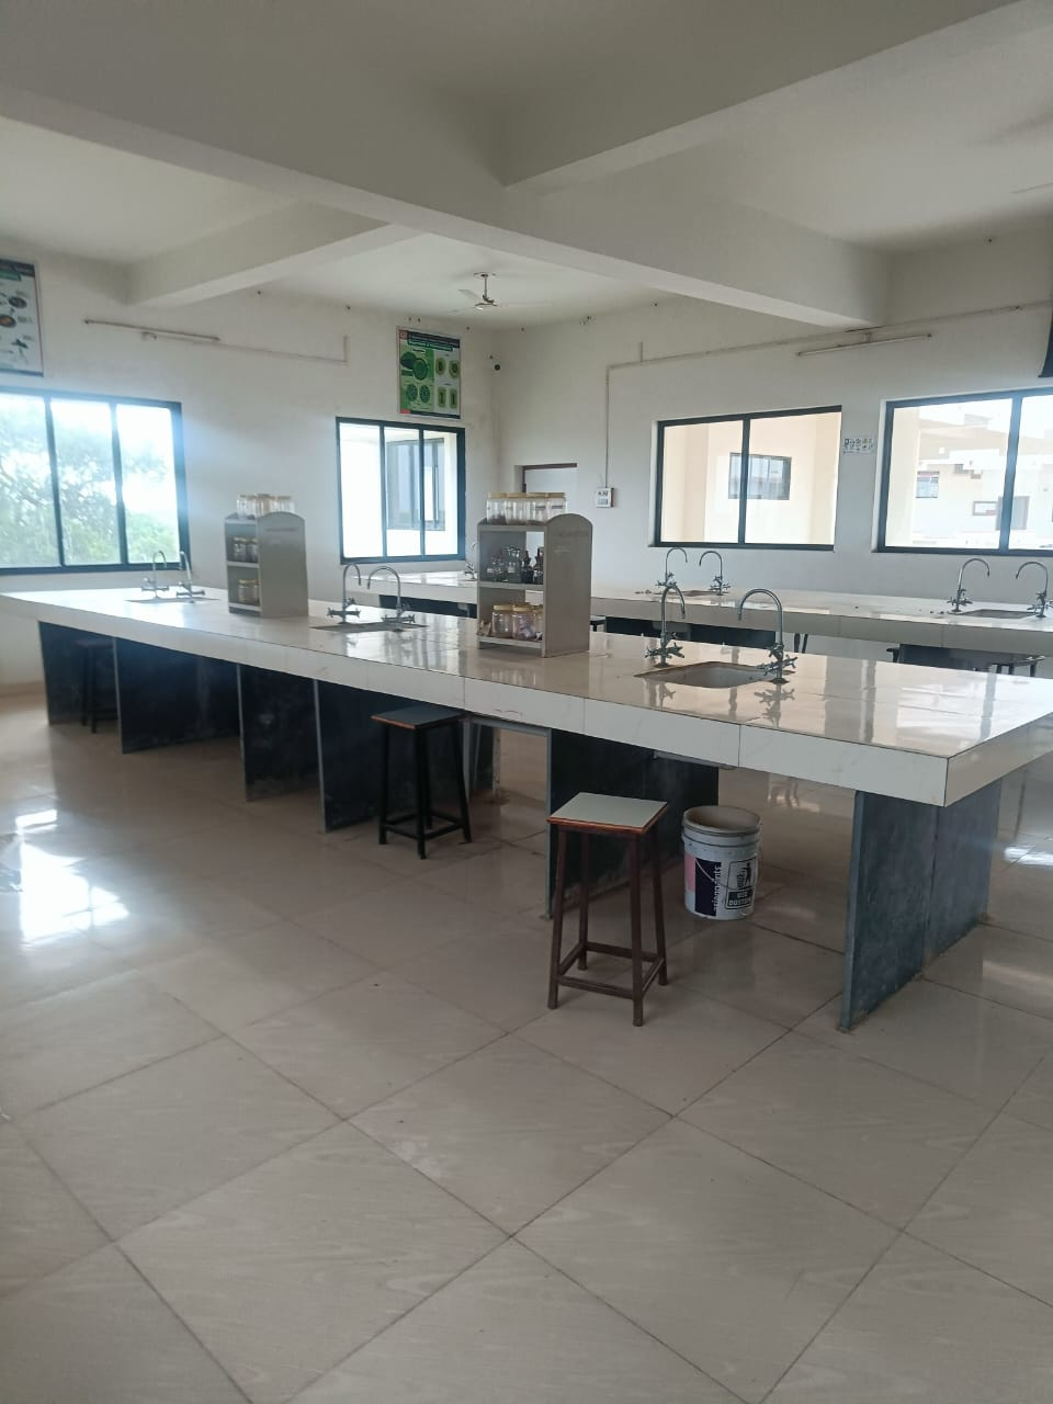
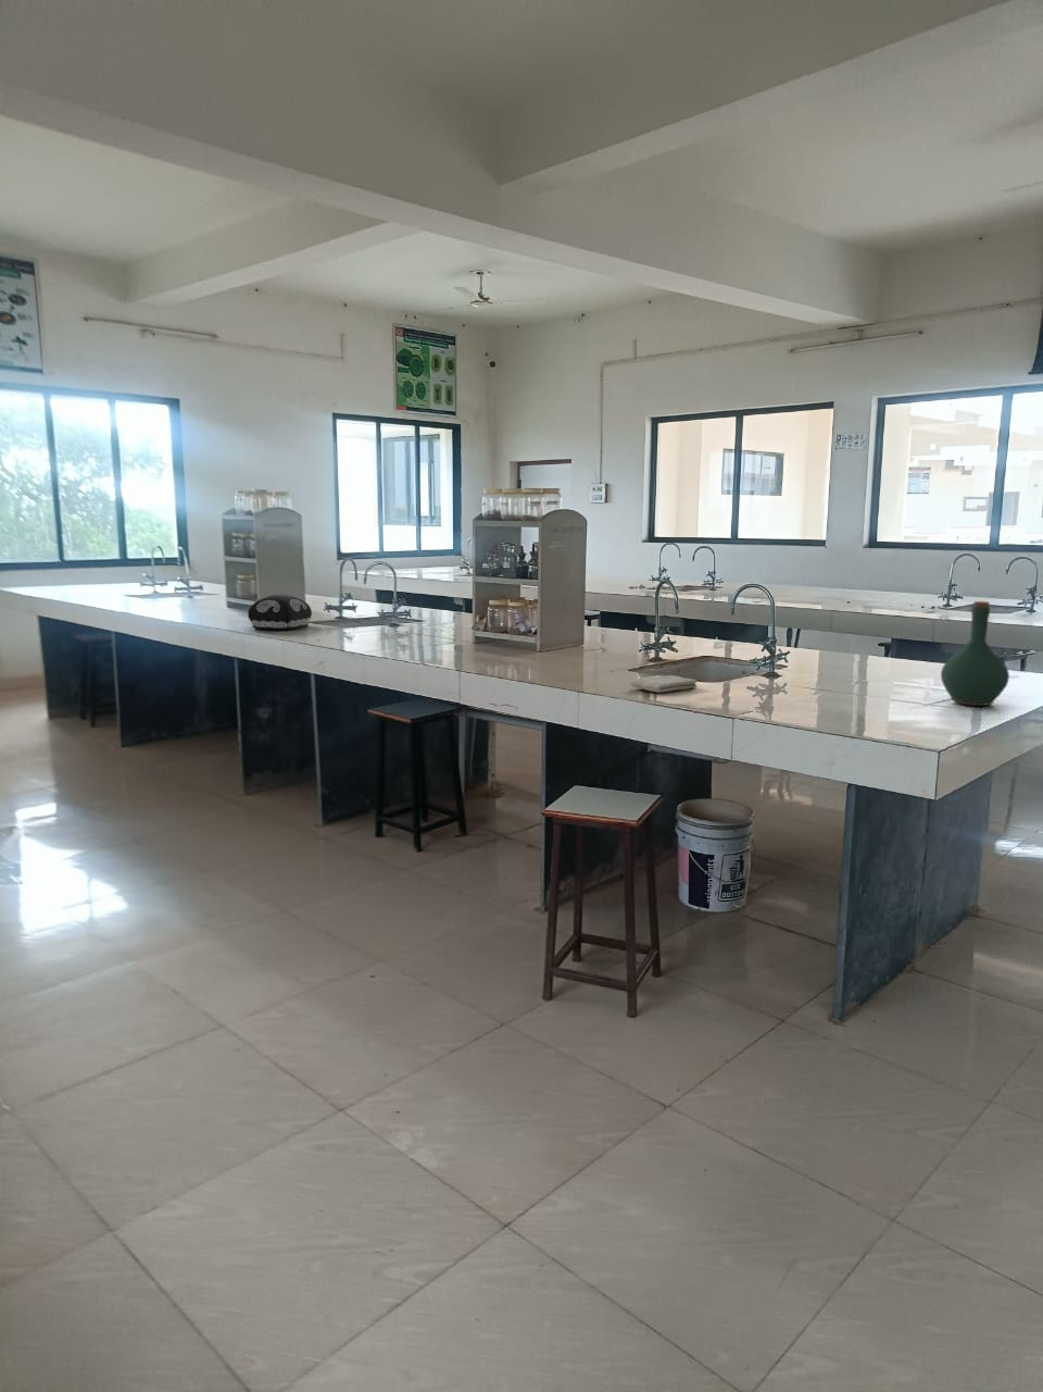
+ washcloth [629,674,698,694]
+ bottle [940,601,1010,707]
+ cushion [247,594,313,630]
